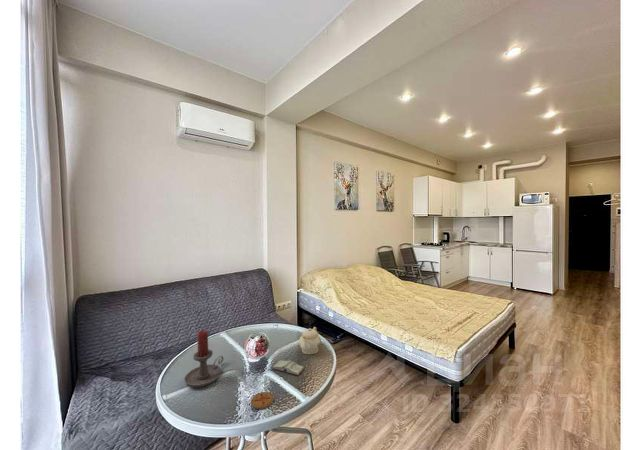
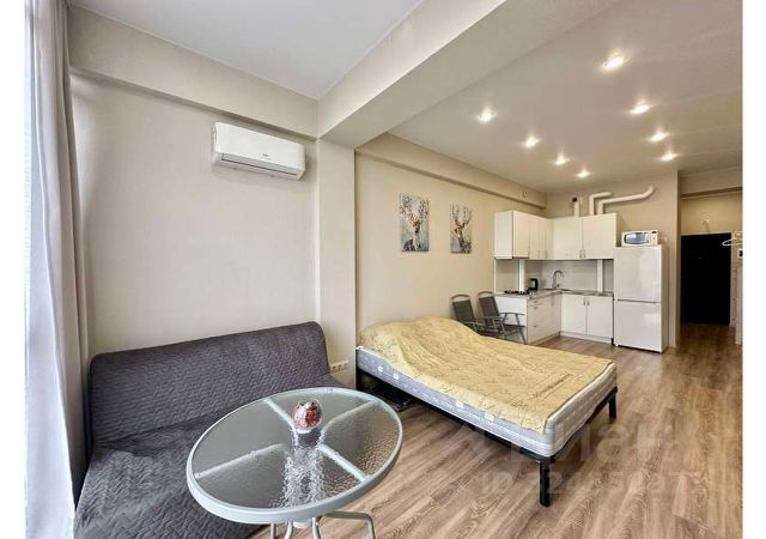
- book [272,359,305,377]
- candle holder [183,329,225,388]
- coaster [250,391,275,410]
- teapot [298,326,322,355]
